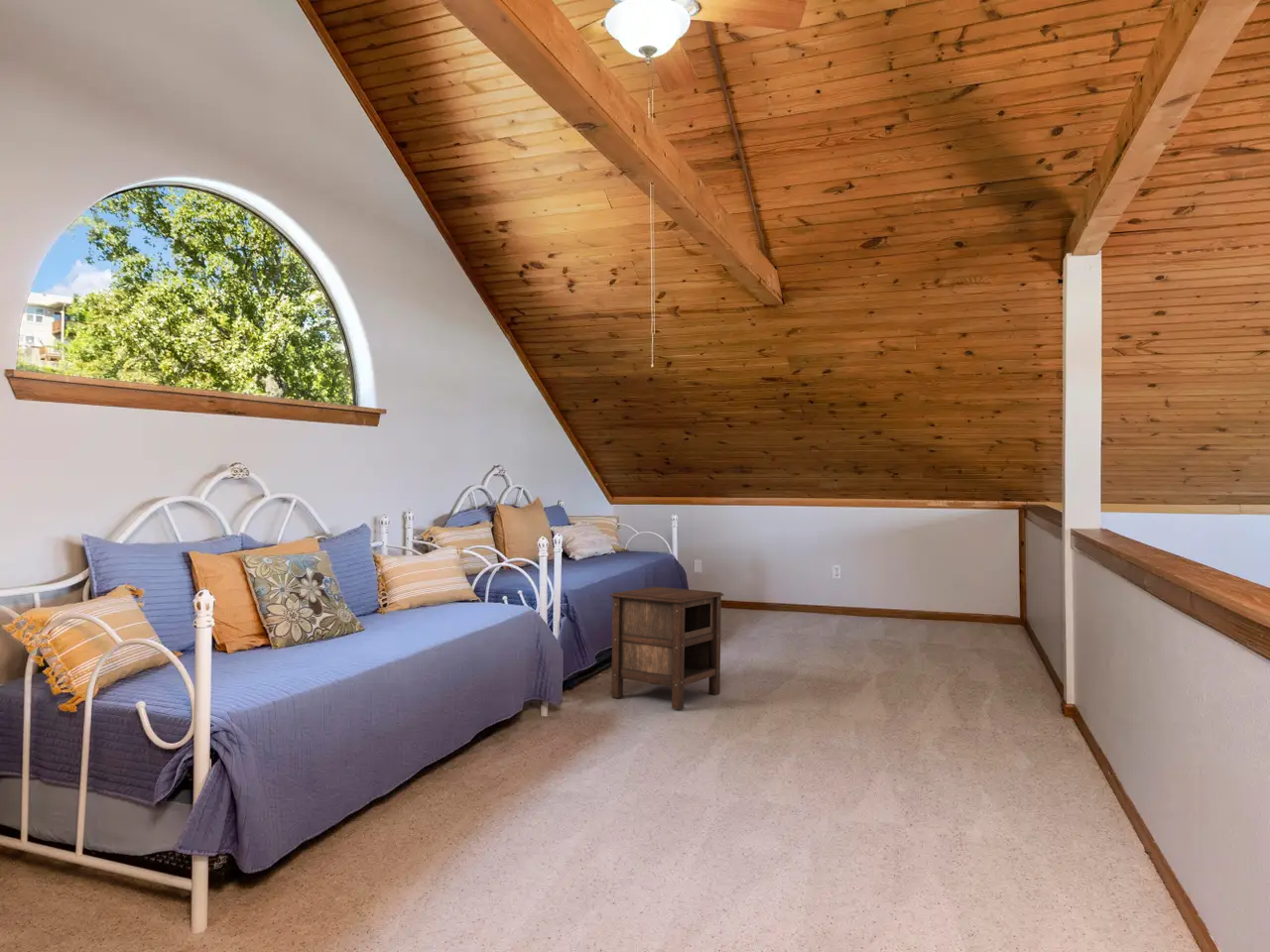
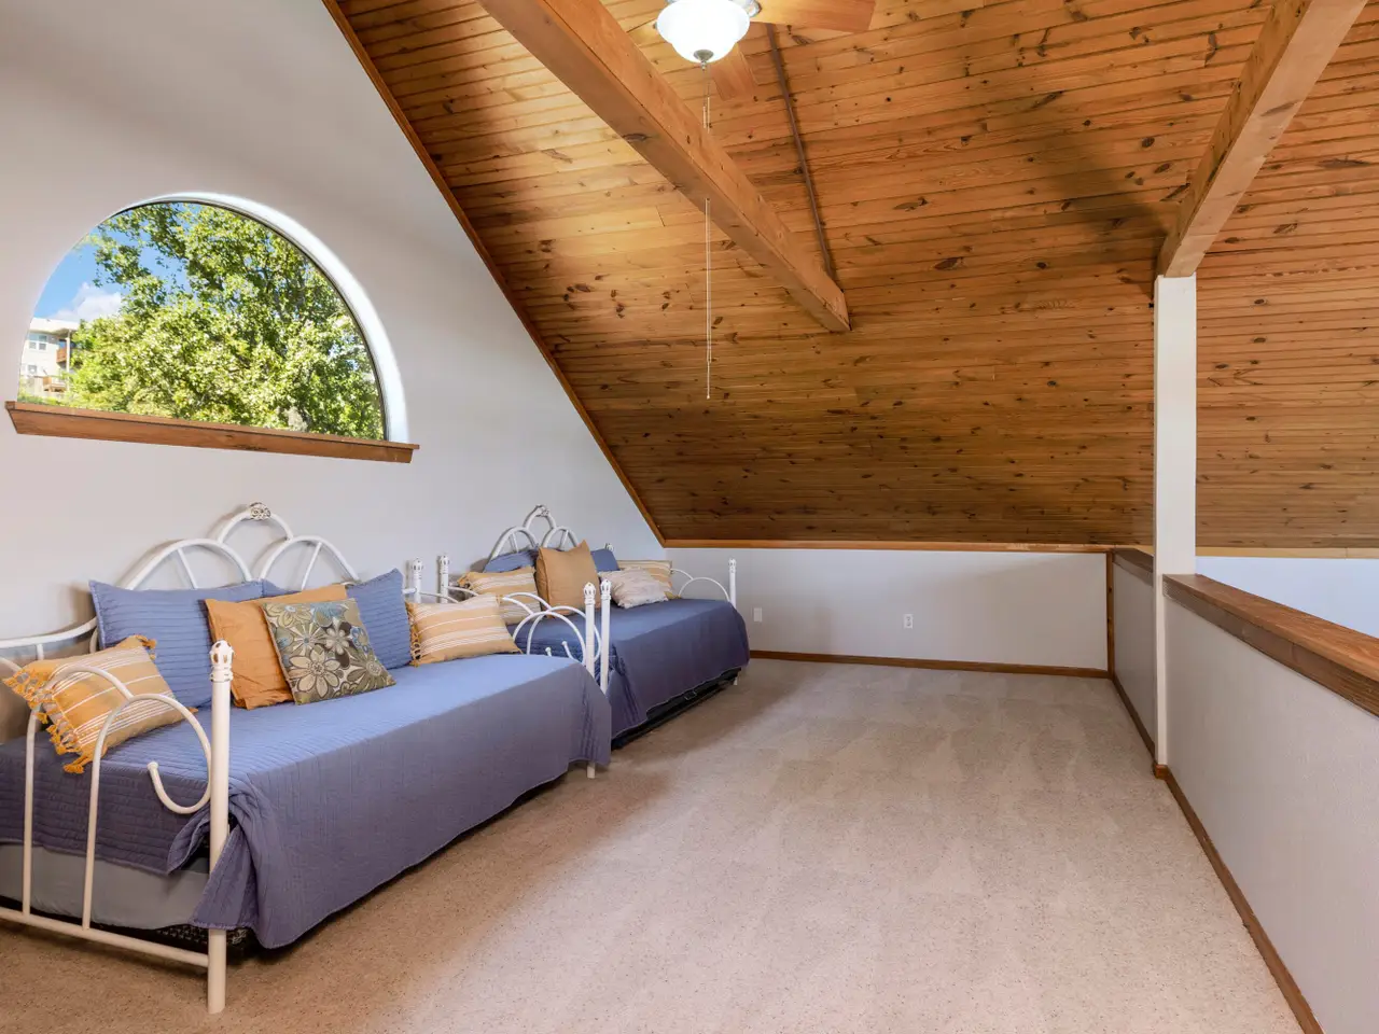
- nightstand [609,586,725,710]
